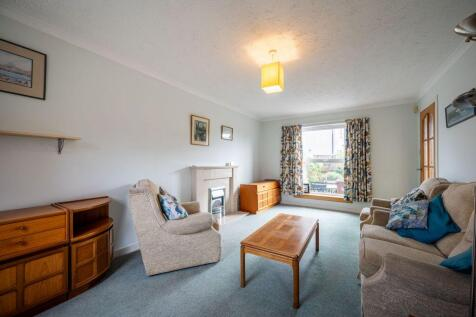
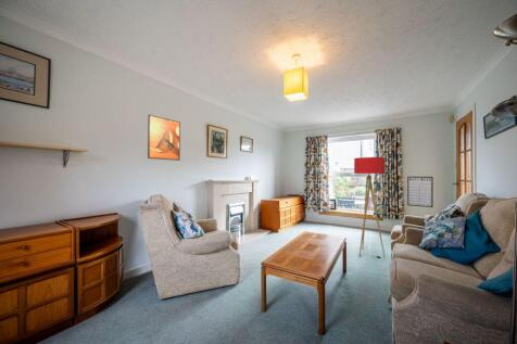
+ writing board [406,176,434,208]
+ floor lamp [353,156,386,259]
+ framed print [147,114,181,162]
